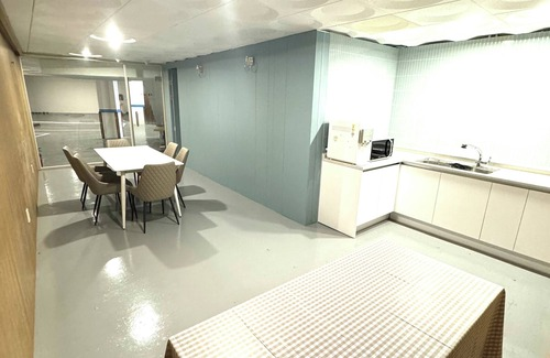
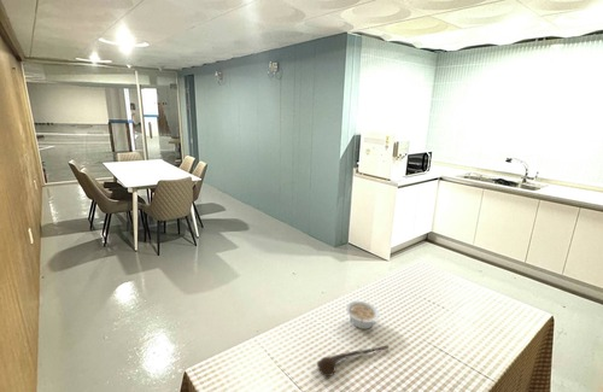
+ spoon [316,345,390,378]
+ legume [345,300,380,330]
